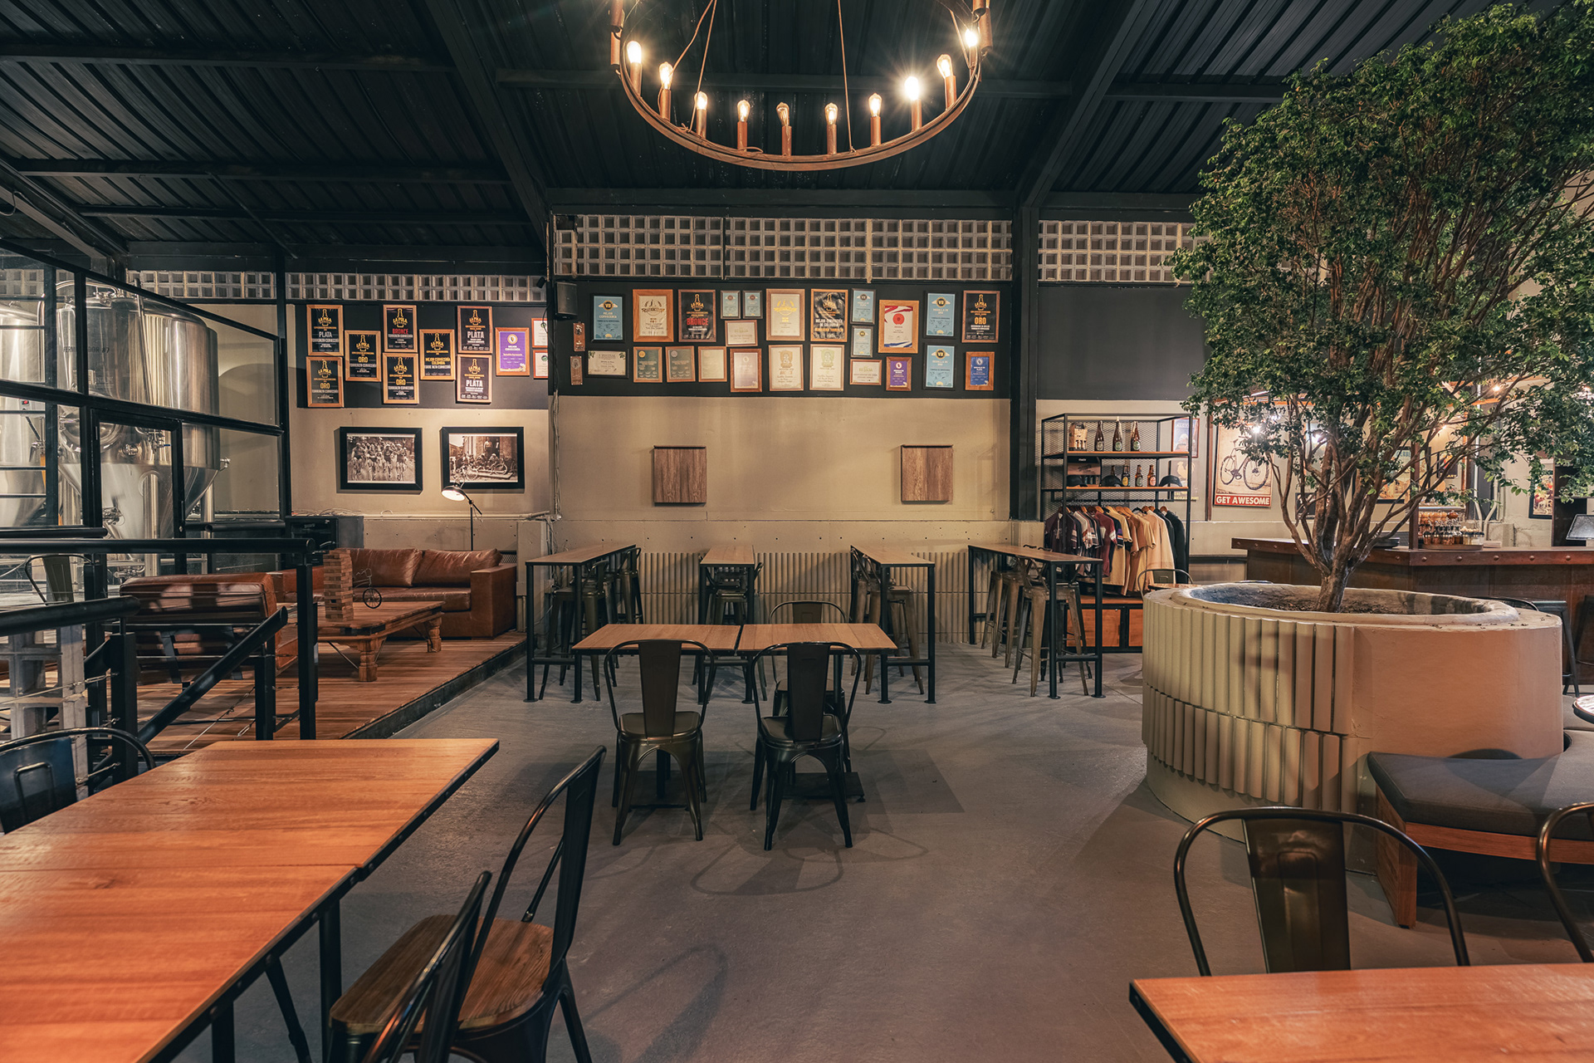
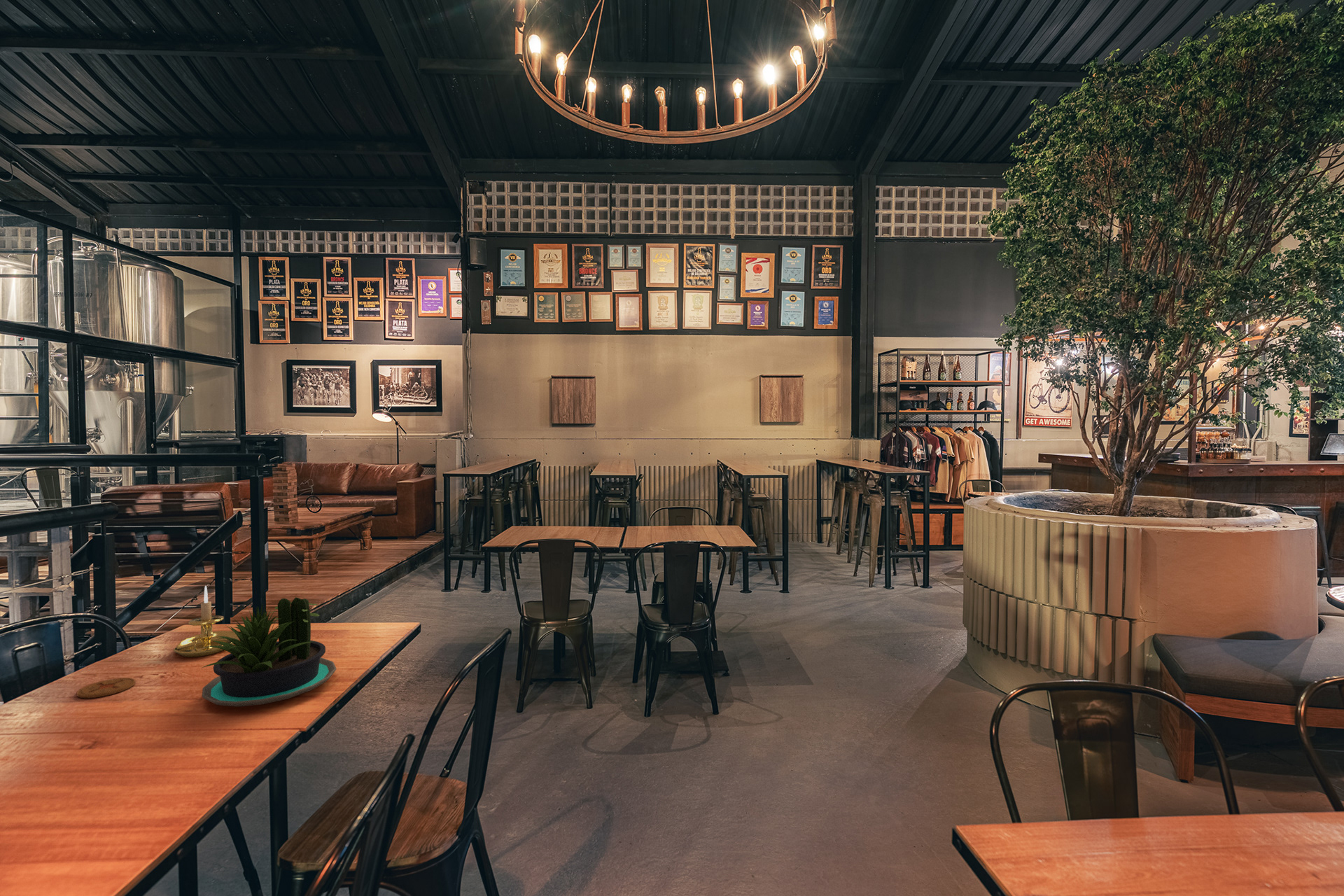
+ candle holder [172,585,239,658]
+ potted plant [202,596,337,707]
+ coaster [76,677,136,699]
